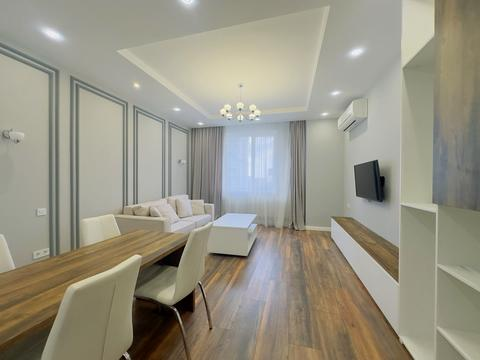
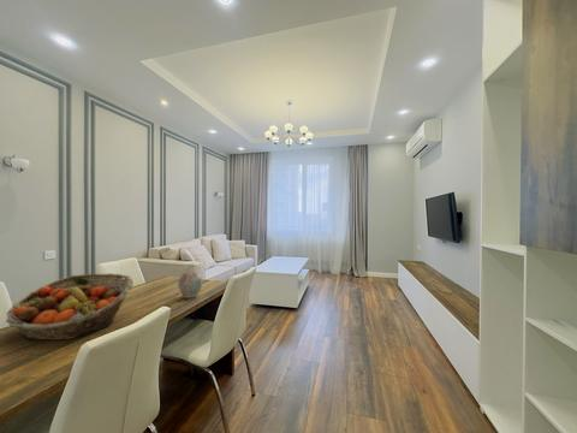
+ vase [177,263,203,299]
+ fruit basket [5,272,135,342]
